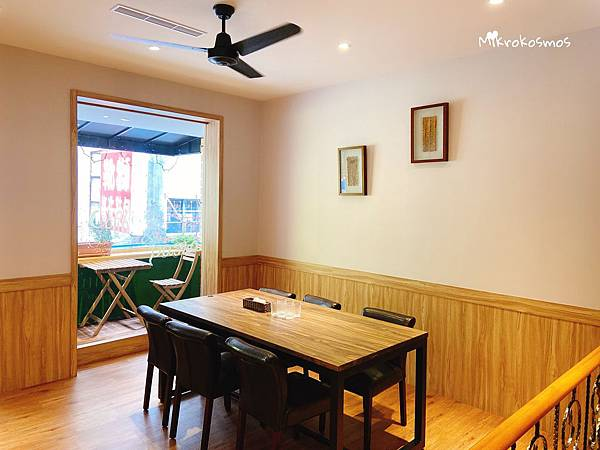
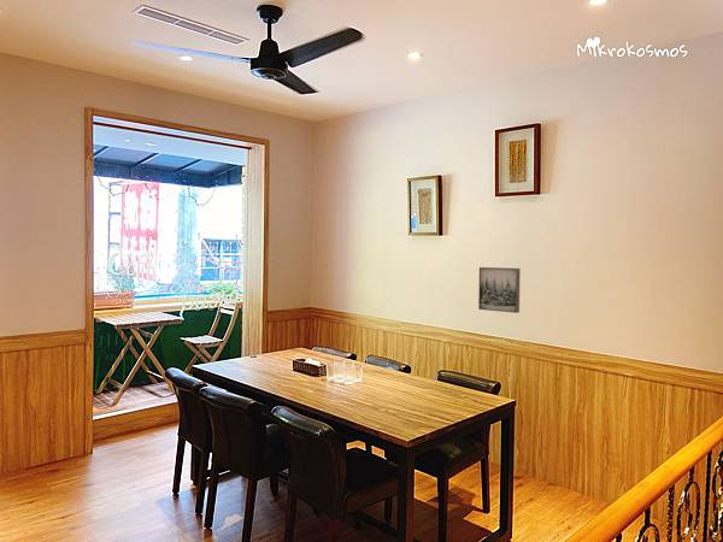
+ wall art [477,266,522,314]
